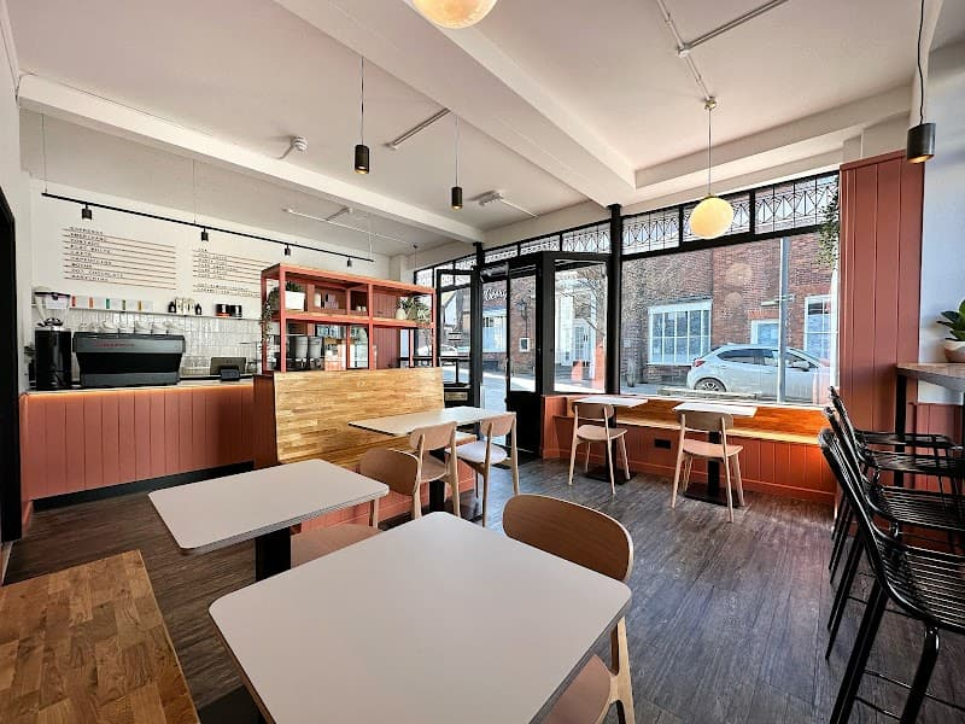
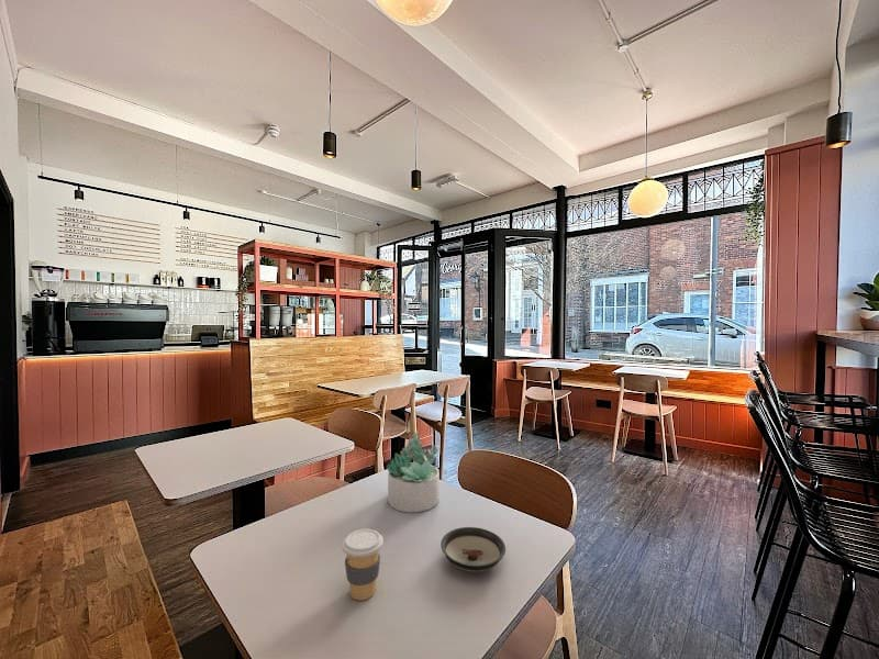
+ saucer [439,526,507,573]
+ succulent plant [386,432,441,513]
+ coffee cup [341,528,385,602]
